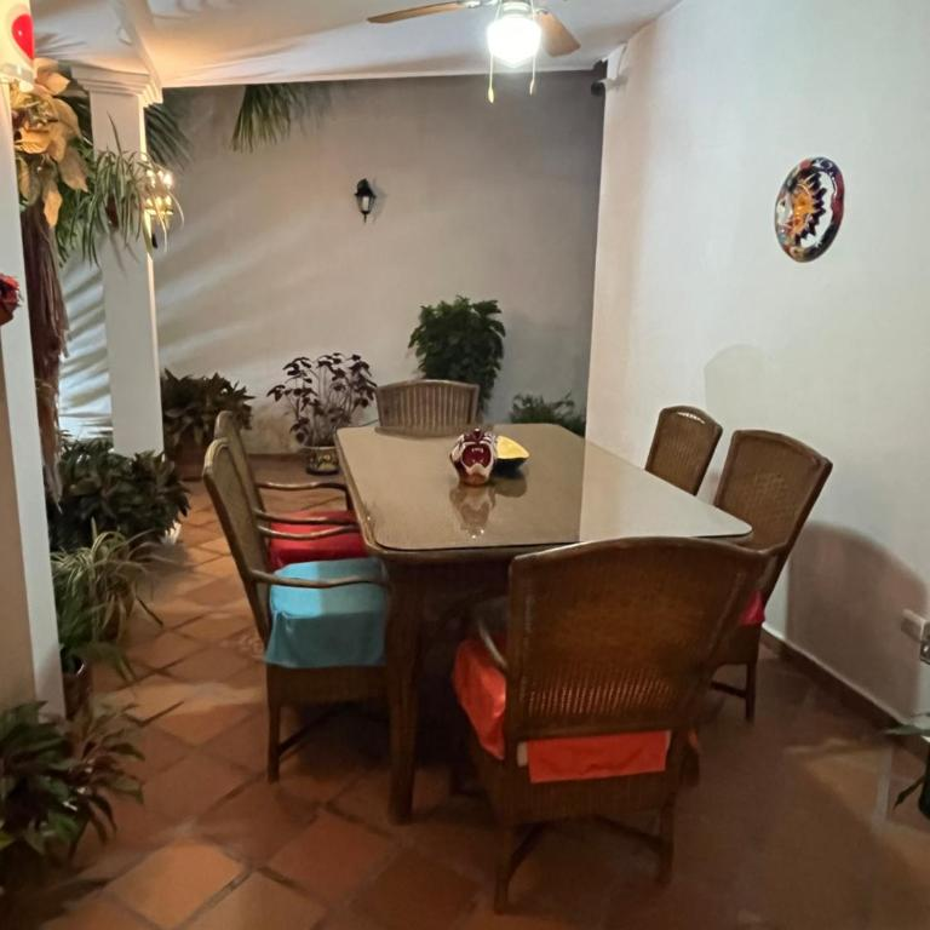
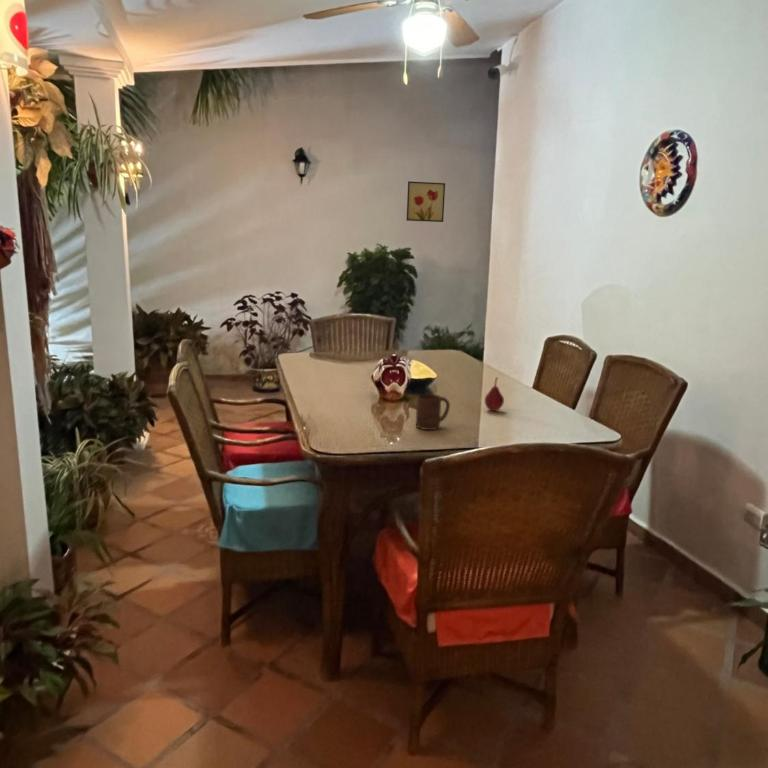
+ wall art [406,180,446,223]
+ cup [415,393,451,431]
+ fruit [484,376,505,412]
